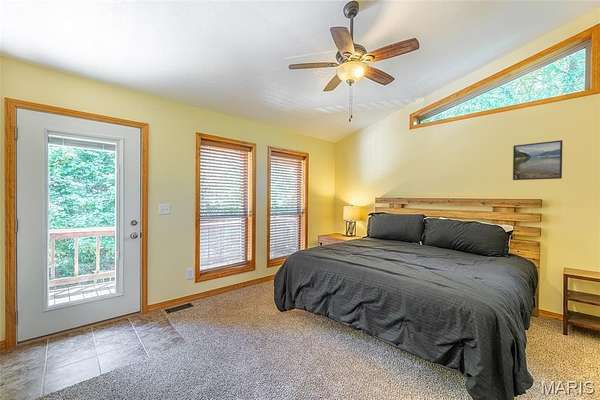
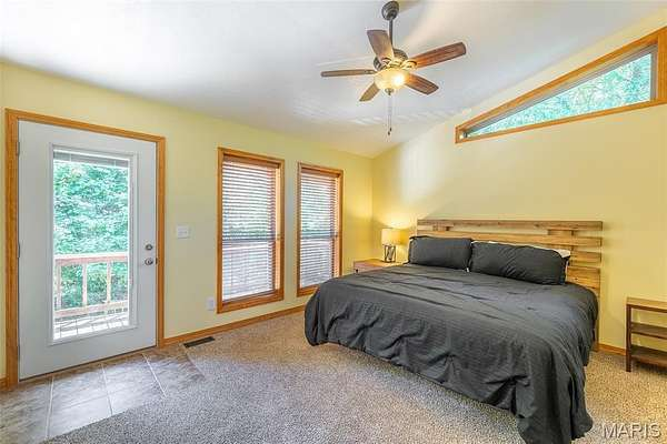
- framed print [512,139,563,181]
